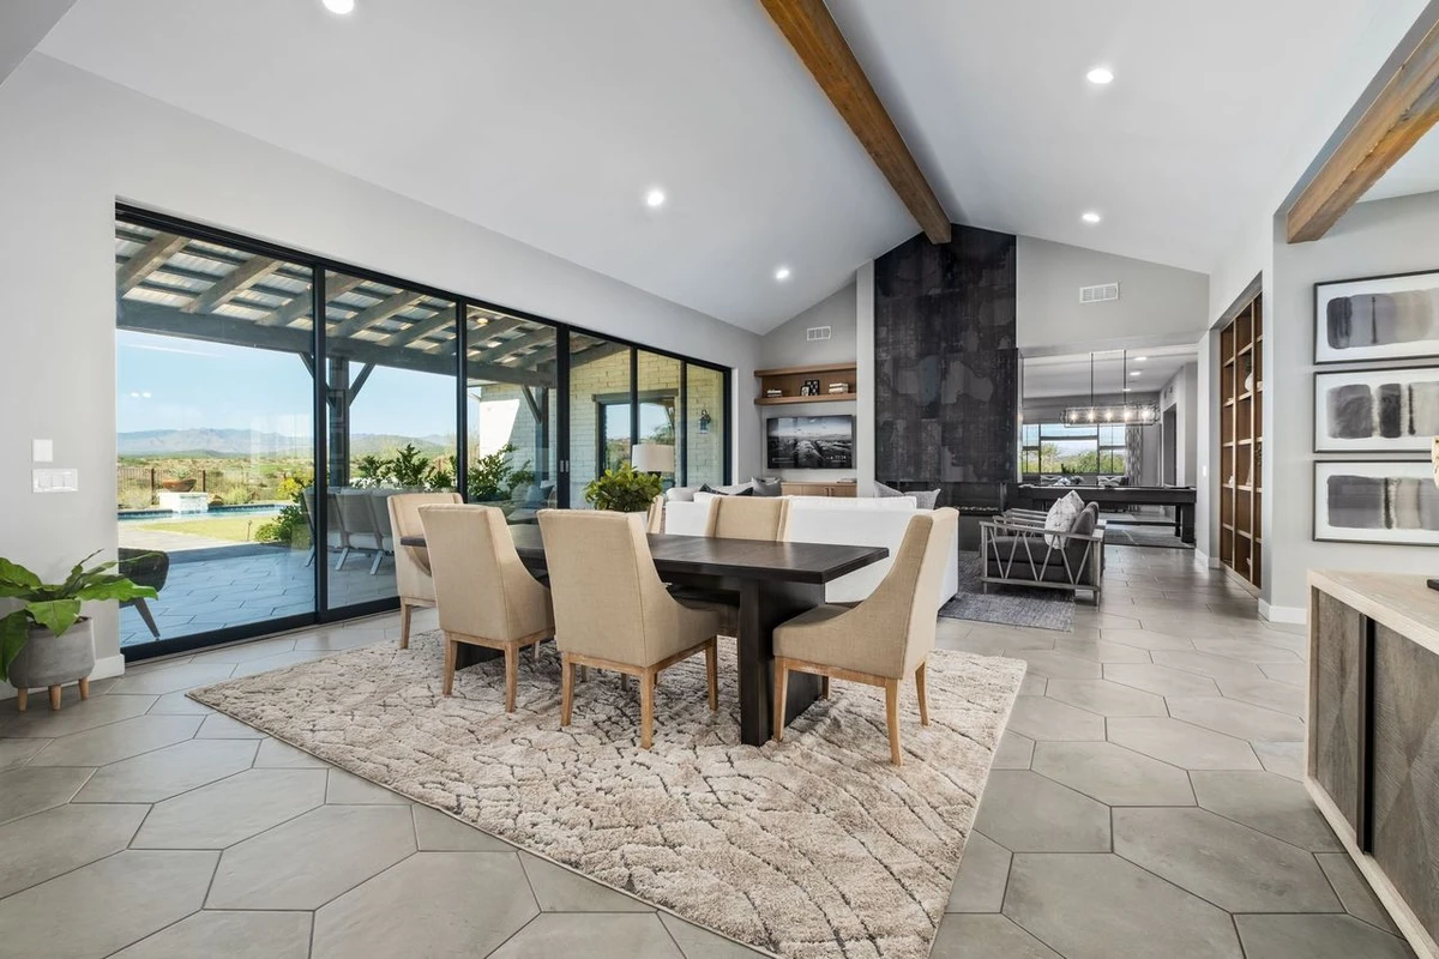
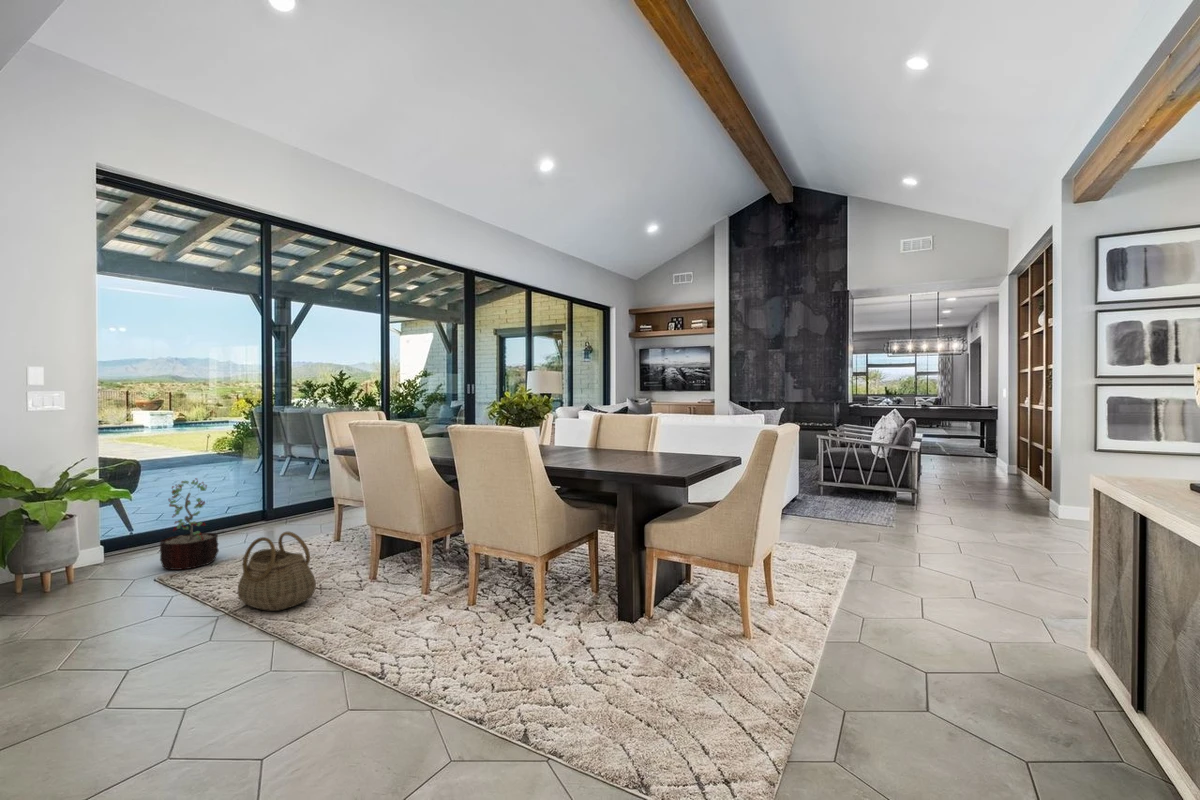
+ decorative plant [158,477,220,571]
+ basket [237,531,317,612]
